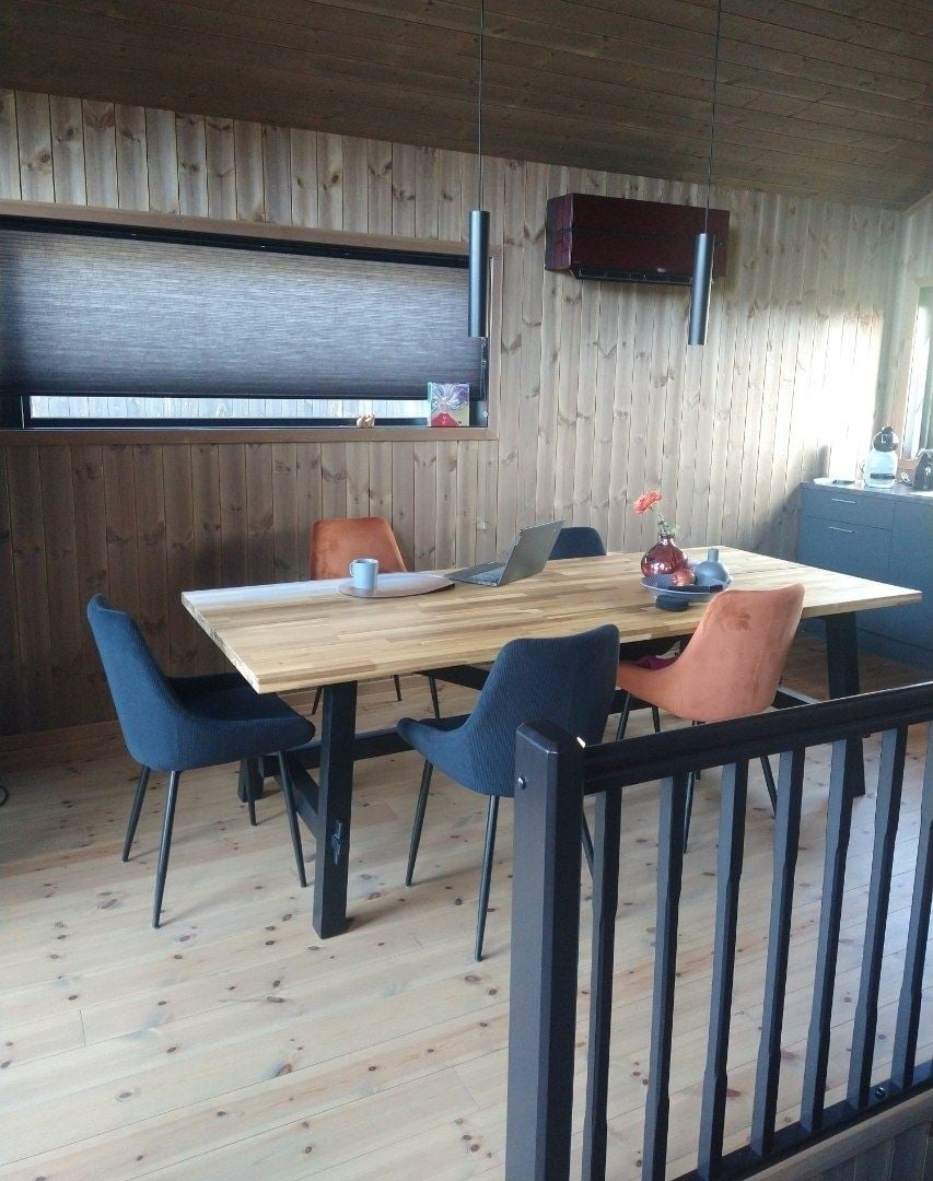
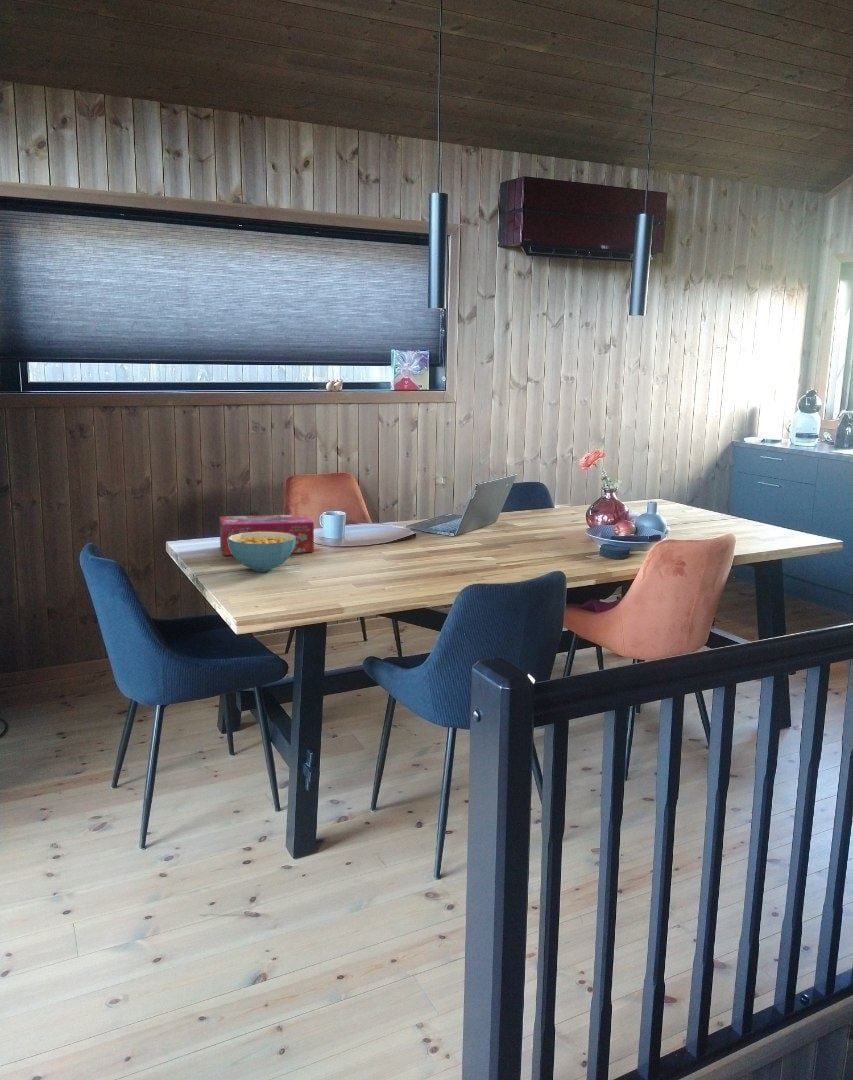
+ tissue box [219,514,315,556]
+ cereal bowl [228,531,296,572]
